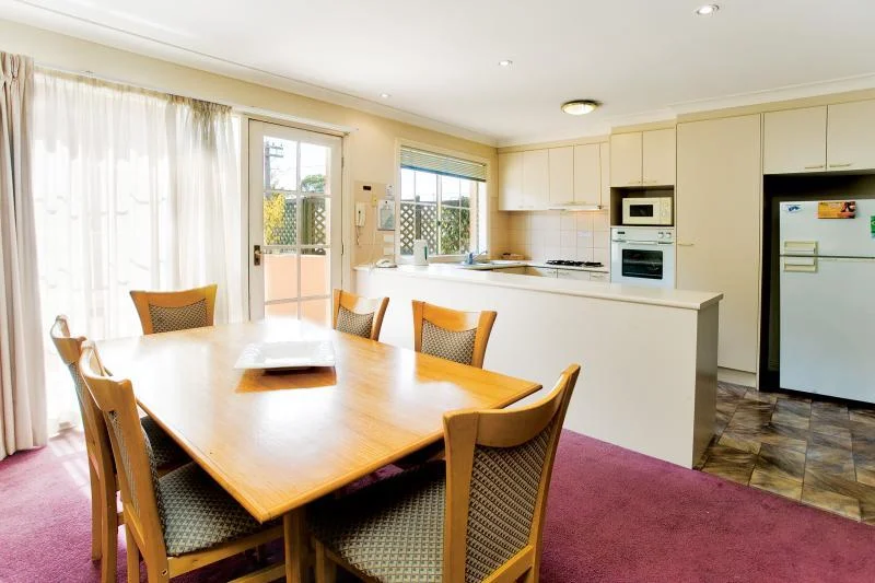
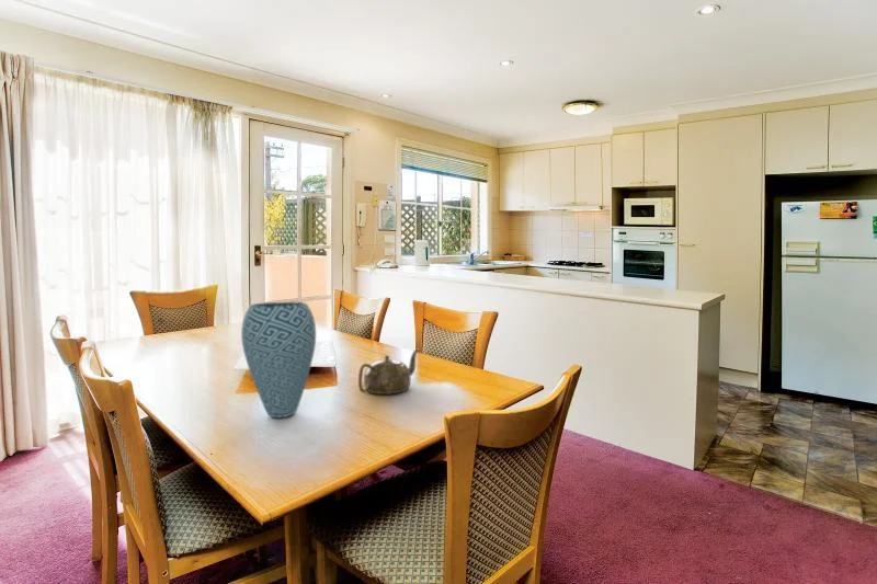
+ vase [240,301,317,419]
+ teapot [357,348,420,396]
